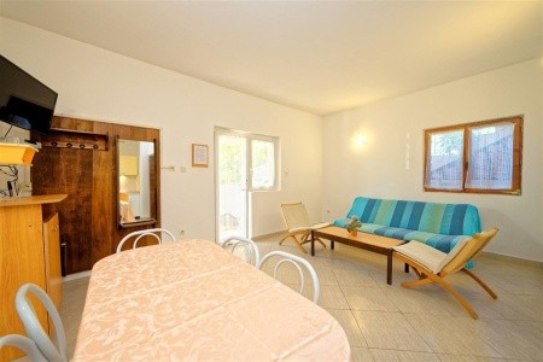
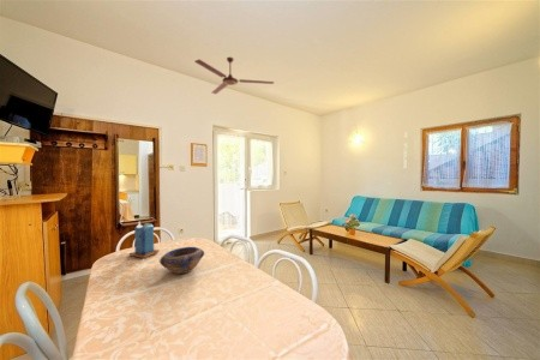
+ candle [128,221,161,259]
+ ceiling fan [193,56,275,95]
+ bowl [158,246,205,275]
